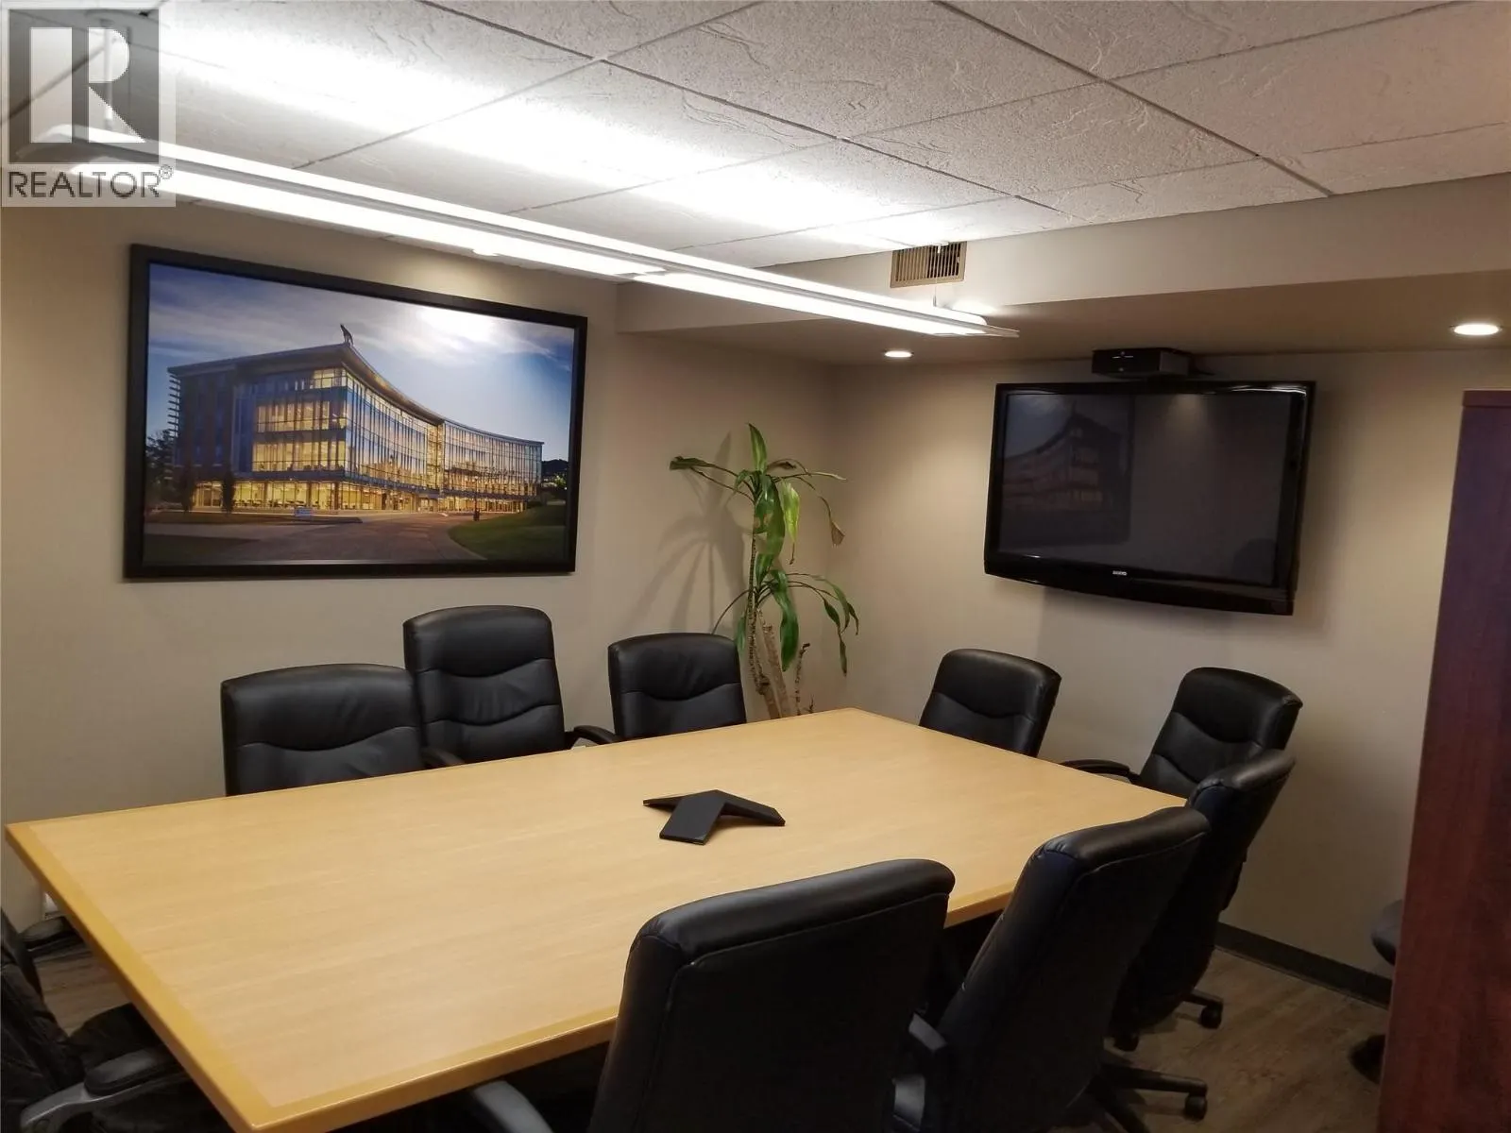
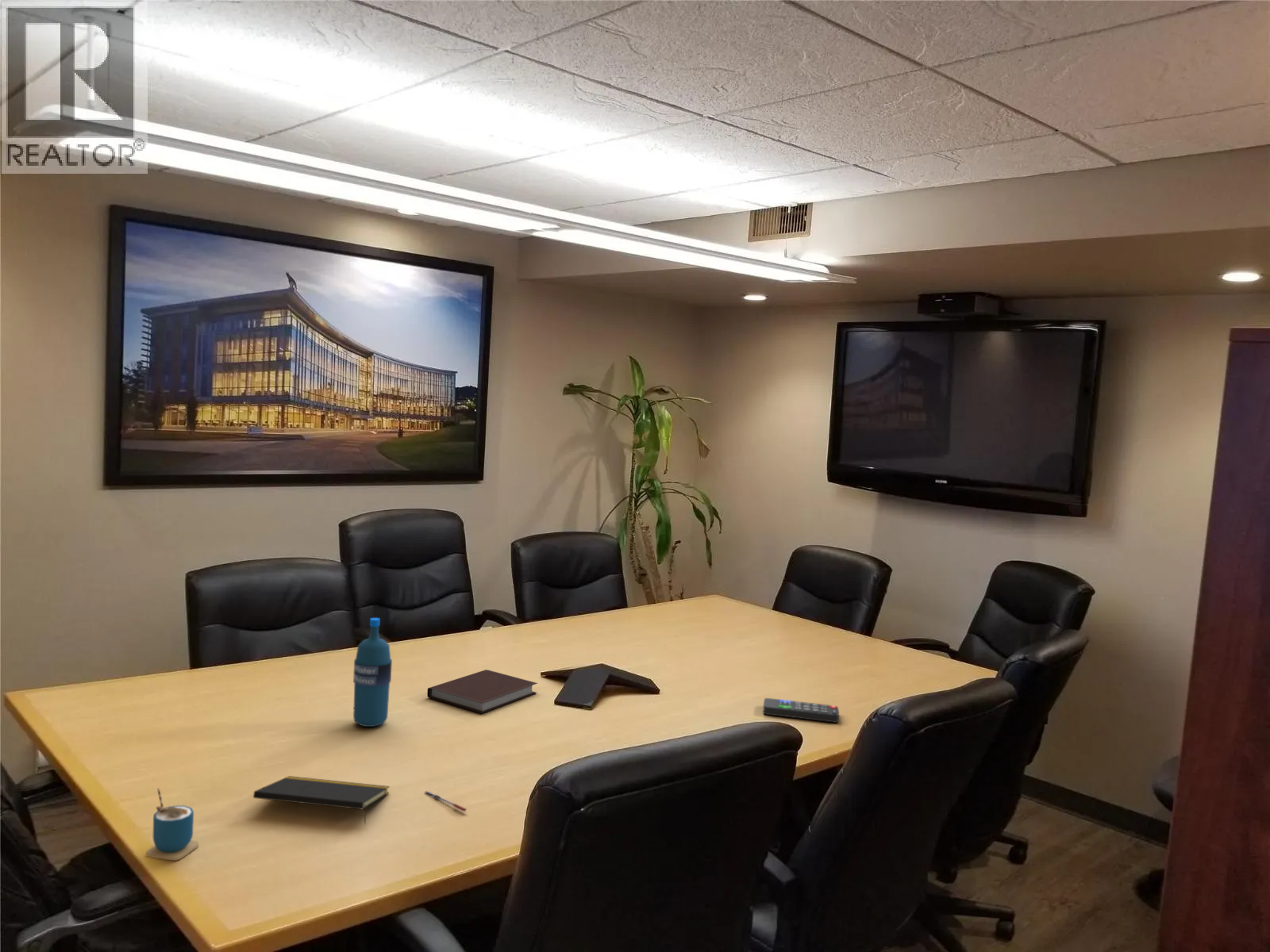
+ cup [145,788,199,862]
+ remote control [763,697,840,724]
+ notepad [252,775,391,826]
+ notebook [426,669,538,715]
+ water bottle [352,617,393,727]
+ pen [424,790,468,812]
